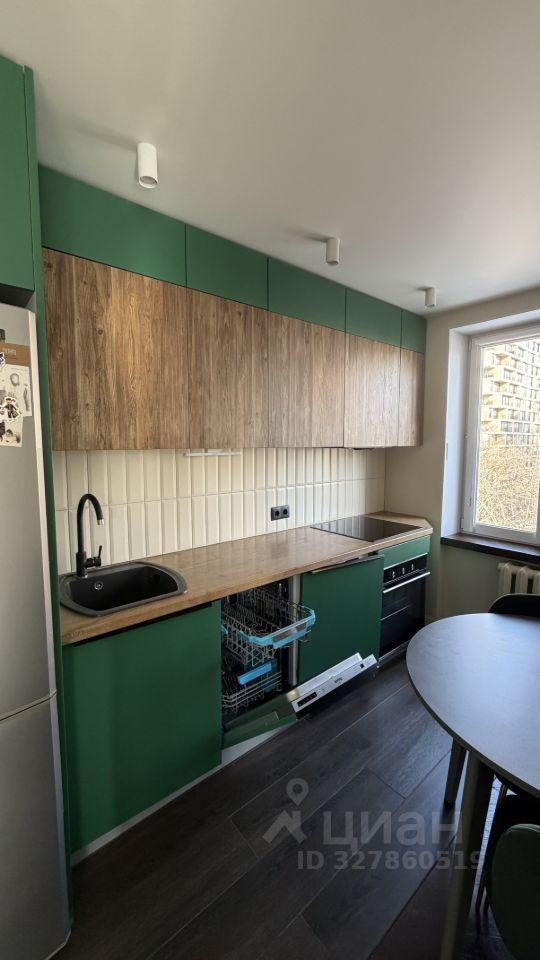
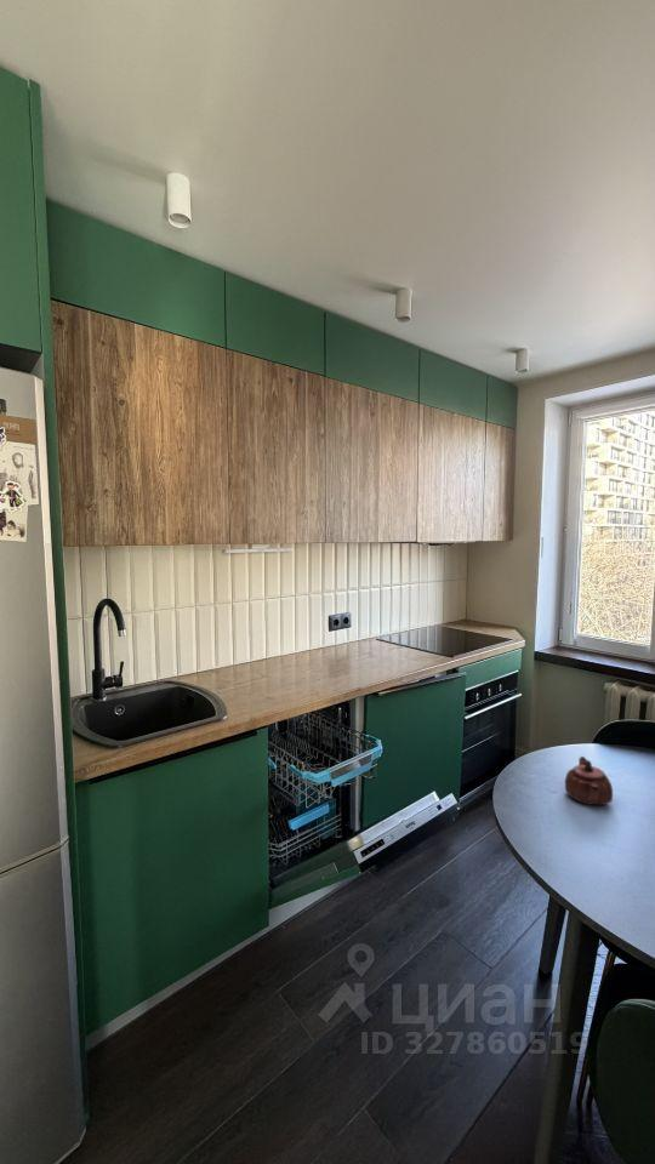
+ teapot [564,755,614,808]
